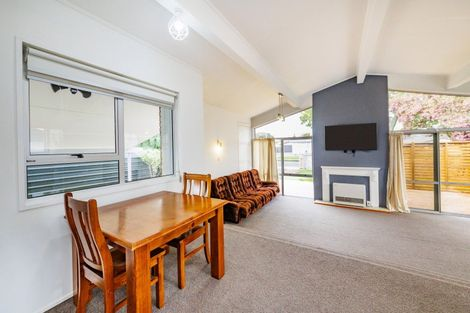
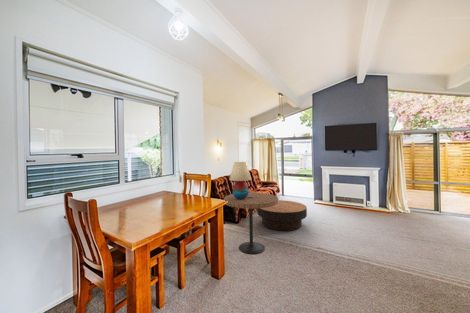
+ coffee table [256,199,308,232]
+ table lamp [229,161,252,200]
+ side table [223,192,279,255]
